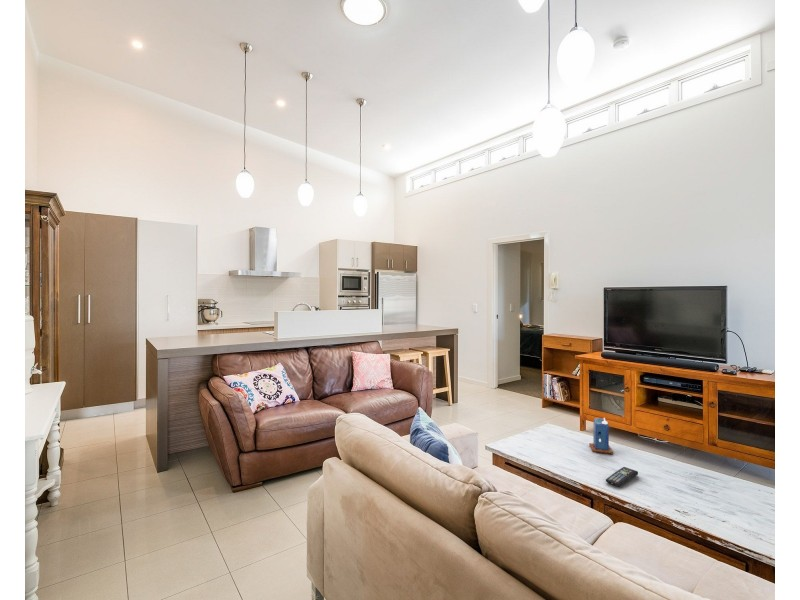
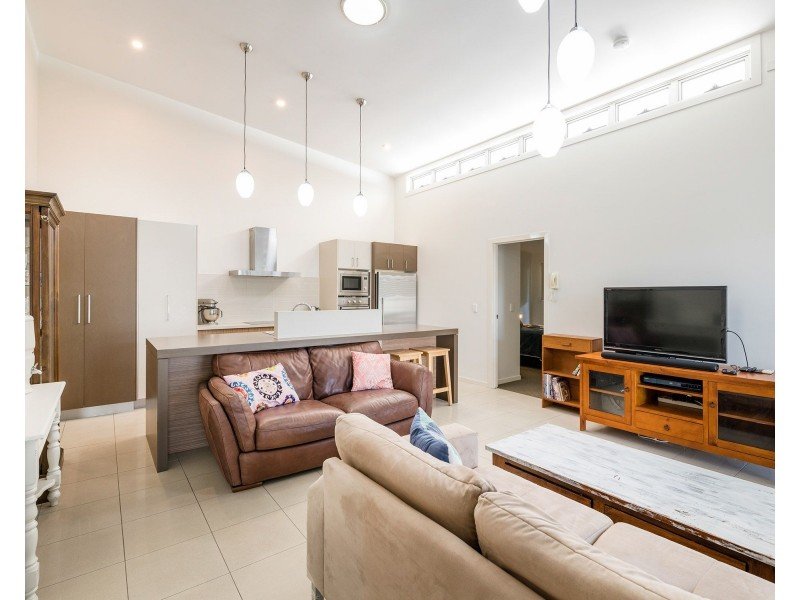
- remote control [605,466,639,488]
- candle [588,417,615,455]
